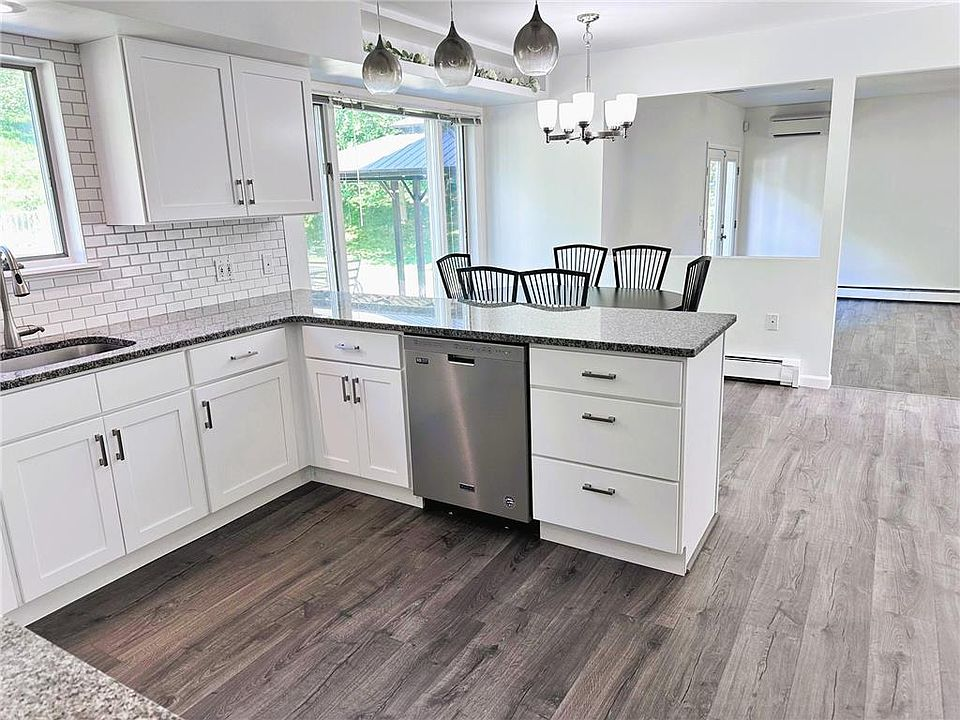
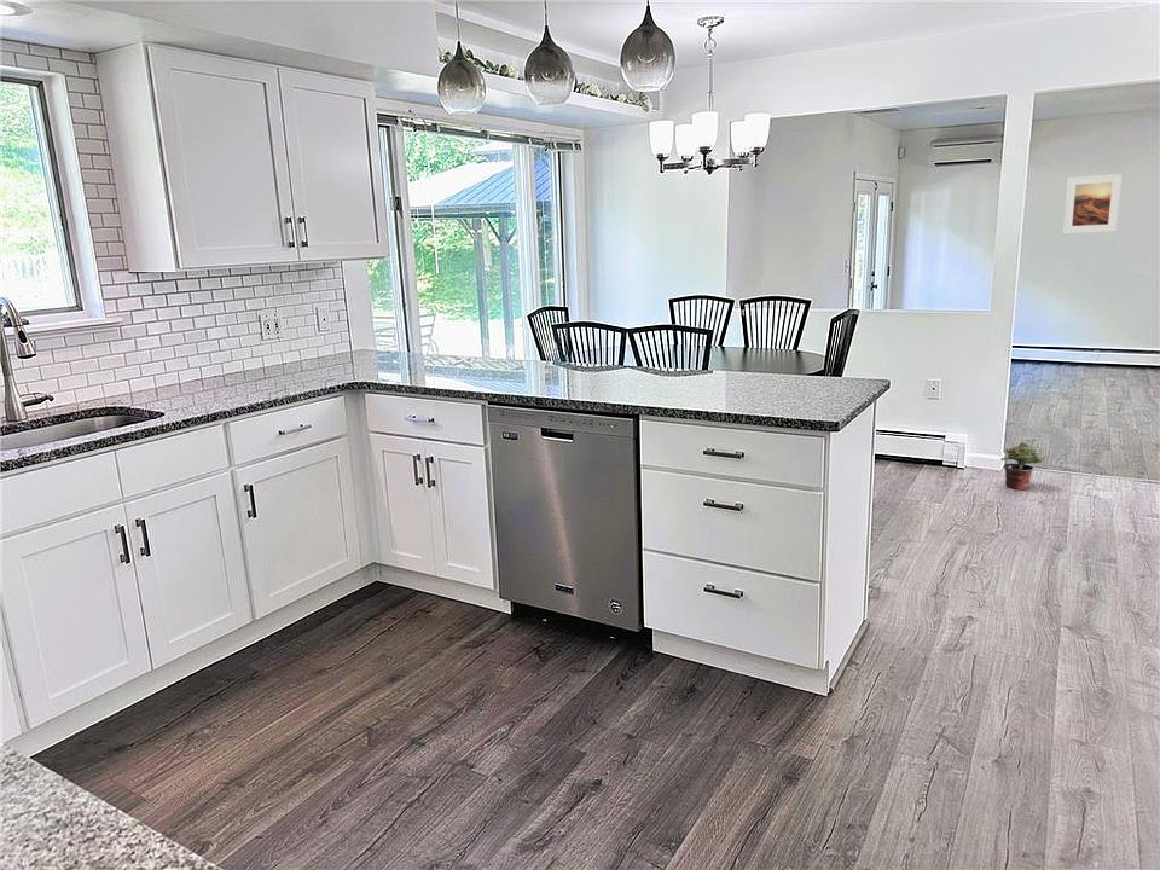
+ potted plant [999,441,1045,491]
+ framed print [1062,173,1124,234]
